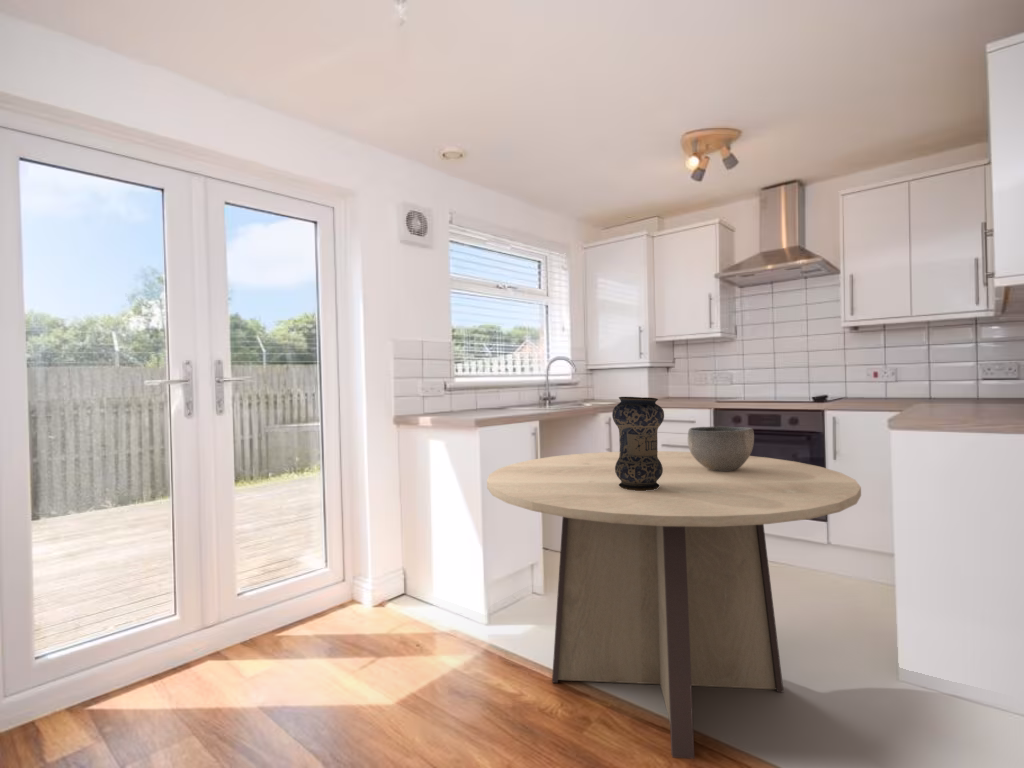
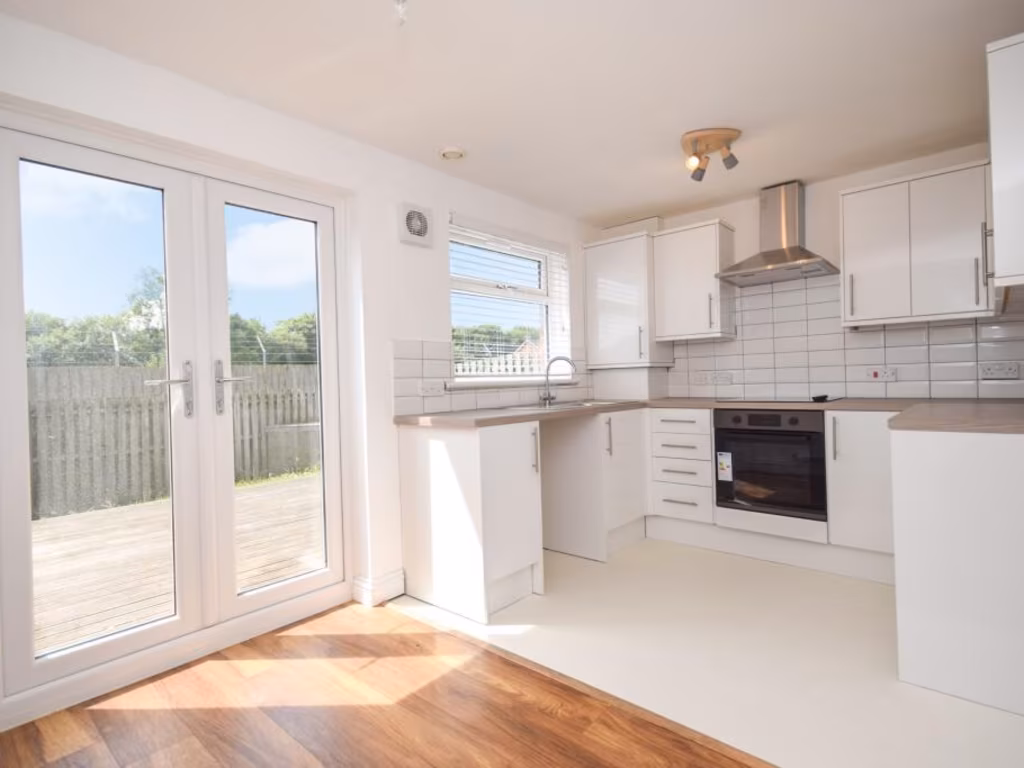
- dining table [486,450,862,760]
- bowl [687,426,755,471]
- vase [611,396,665,491]
